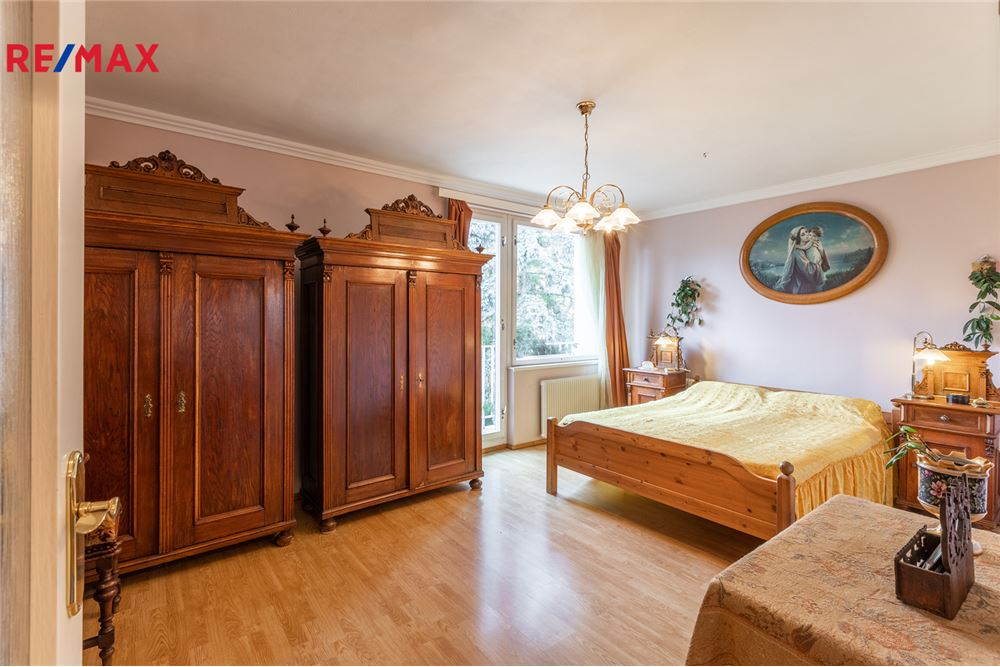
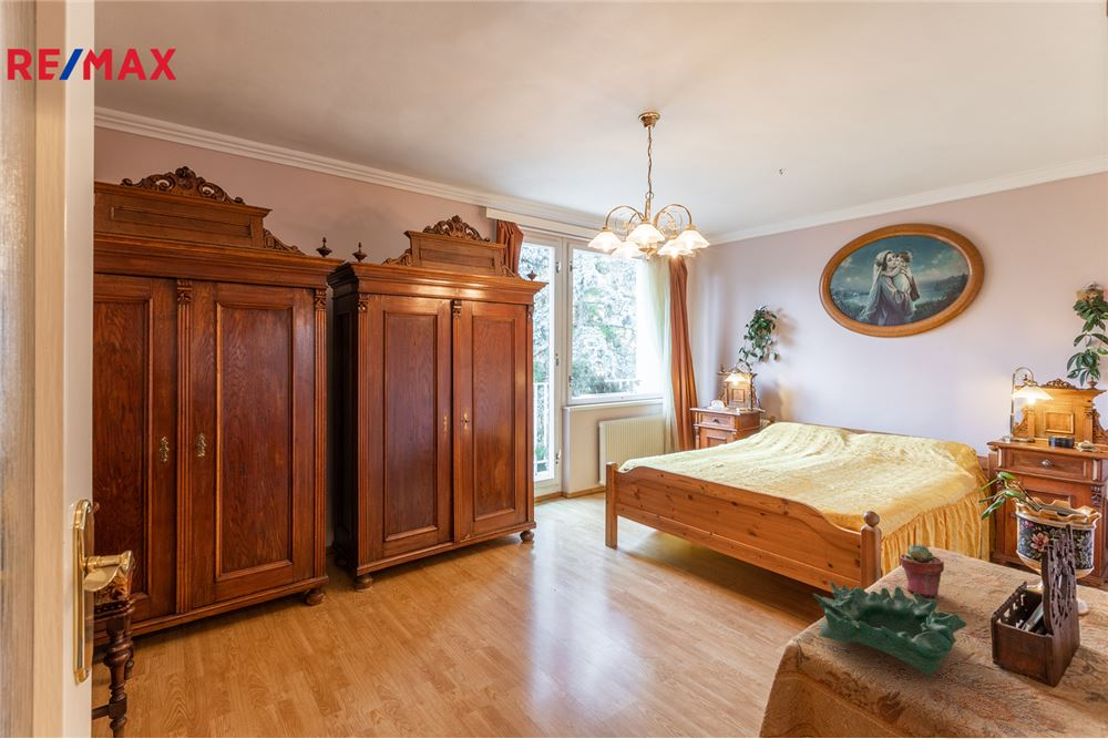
+ decorative bowl [812,581,967,678]
+ potted succulent [899,543,945,598]
